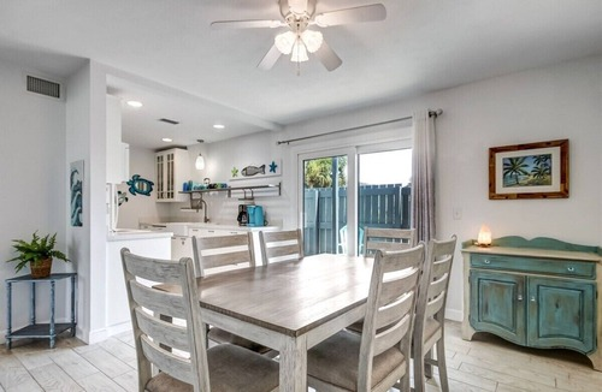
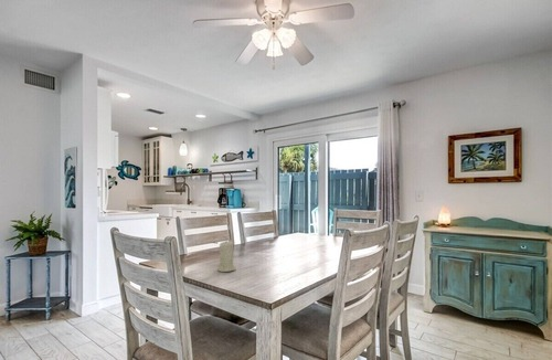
+ candle [216,239,237,273]
